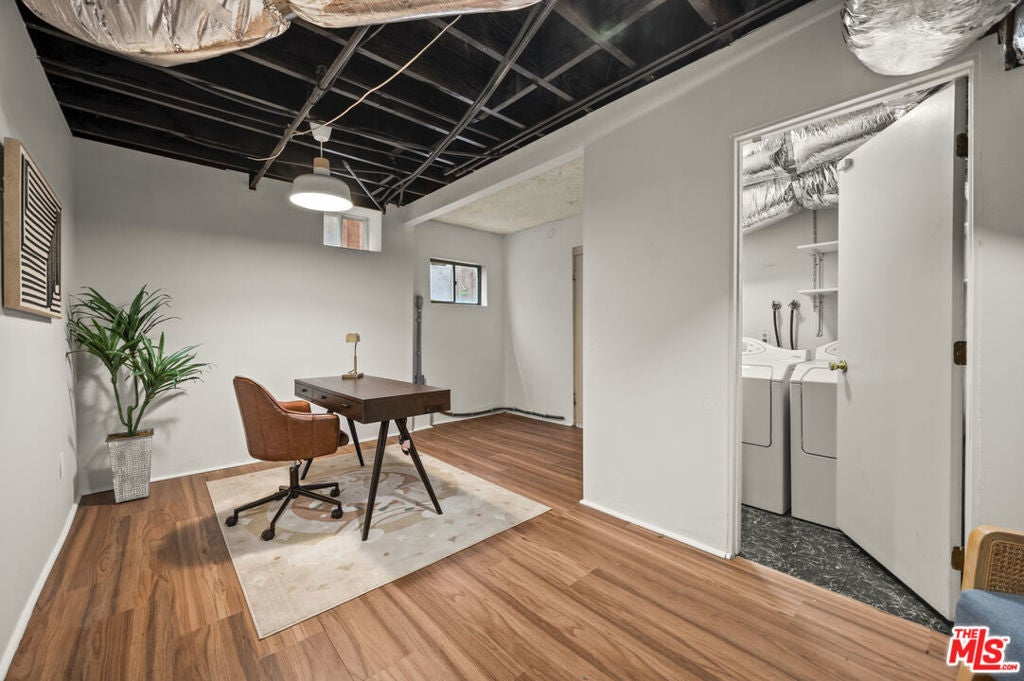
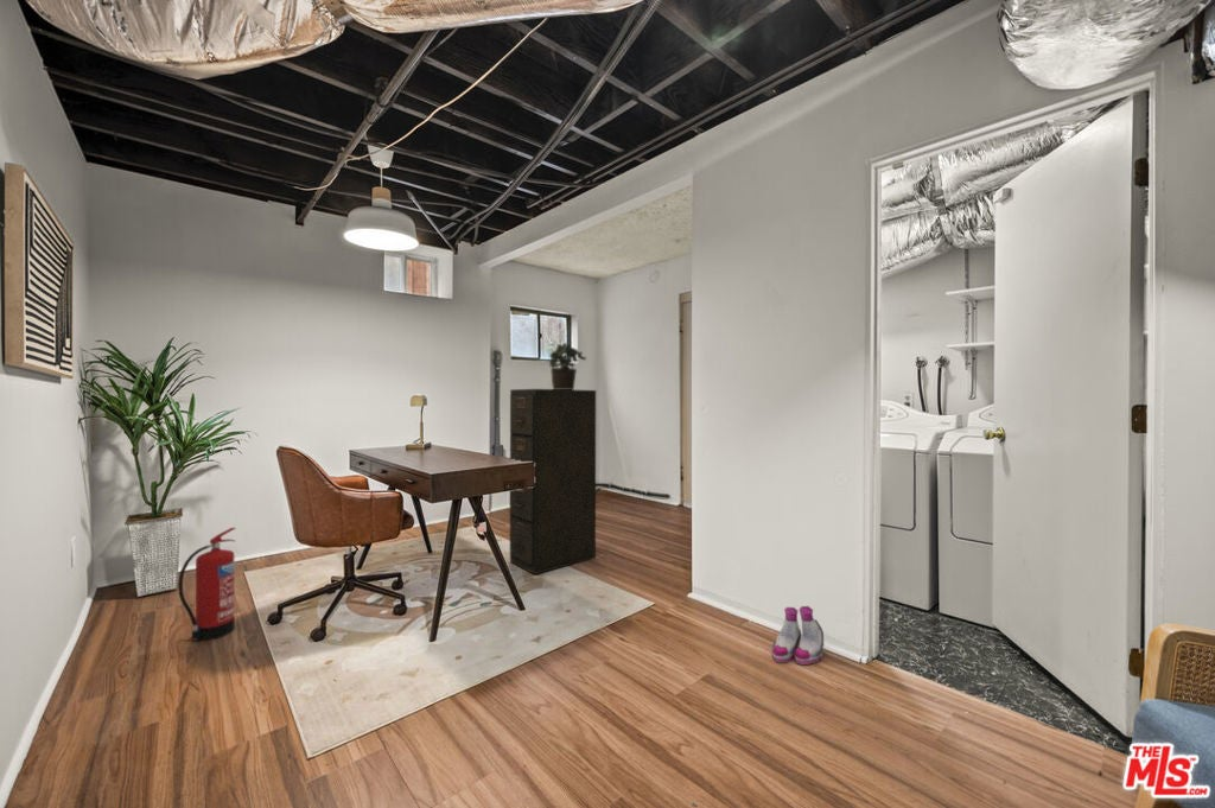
+ potted plant [548,341,587,390]
+ fire extinguisher [177,527,237,642]
+ boots [771,605,825,666]
+ filing cabinet [509,388,597,575]
